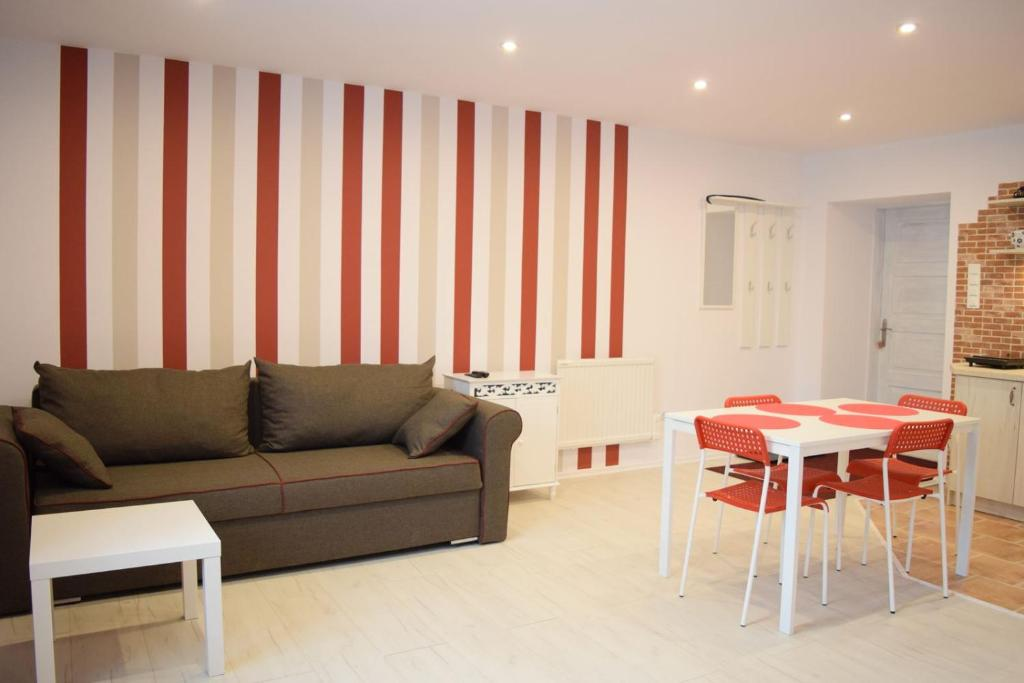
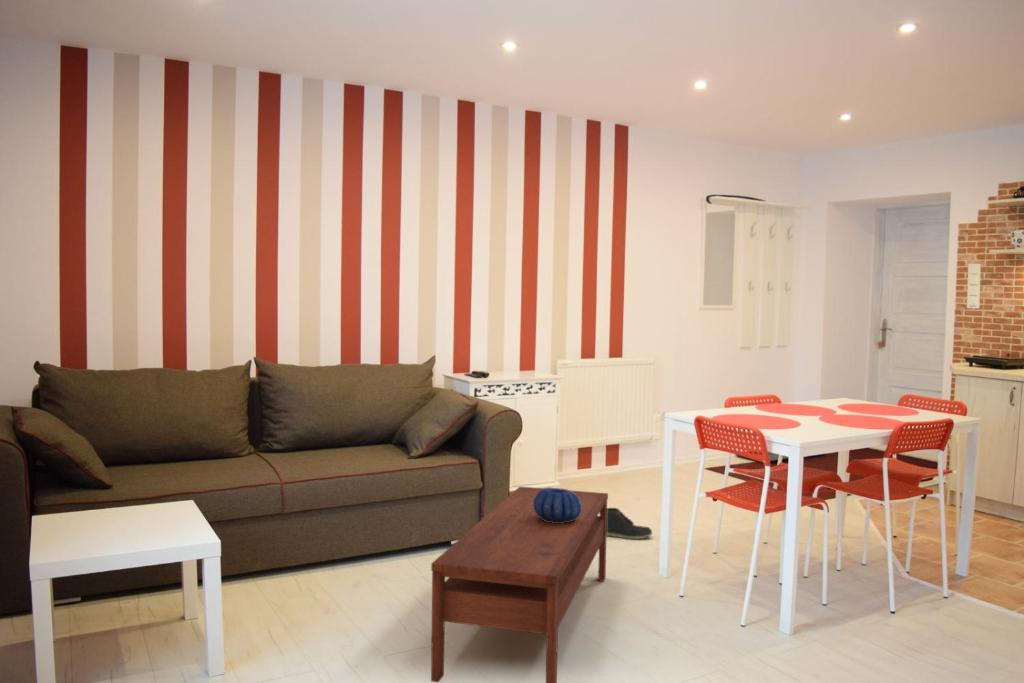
+ decorative bowl [533,487,582,523]
+ coffee table [430,486,609,683]
+ sneaker [606,507,653,540]
